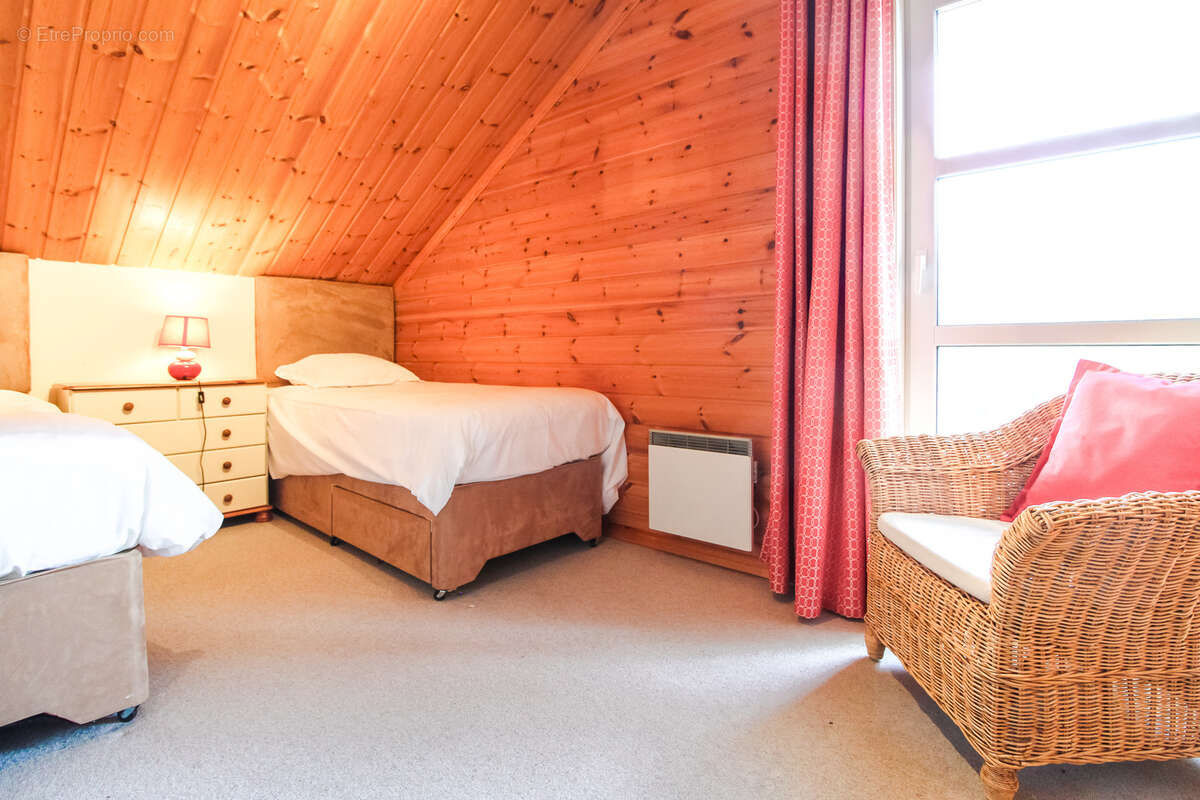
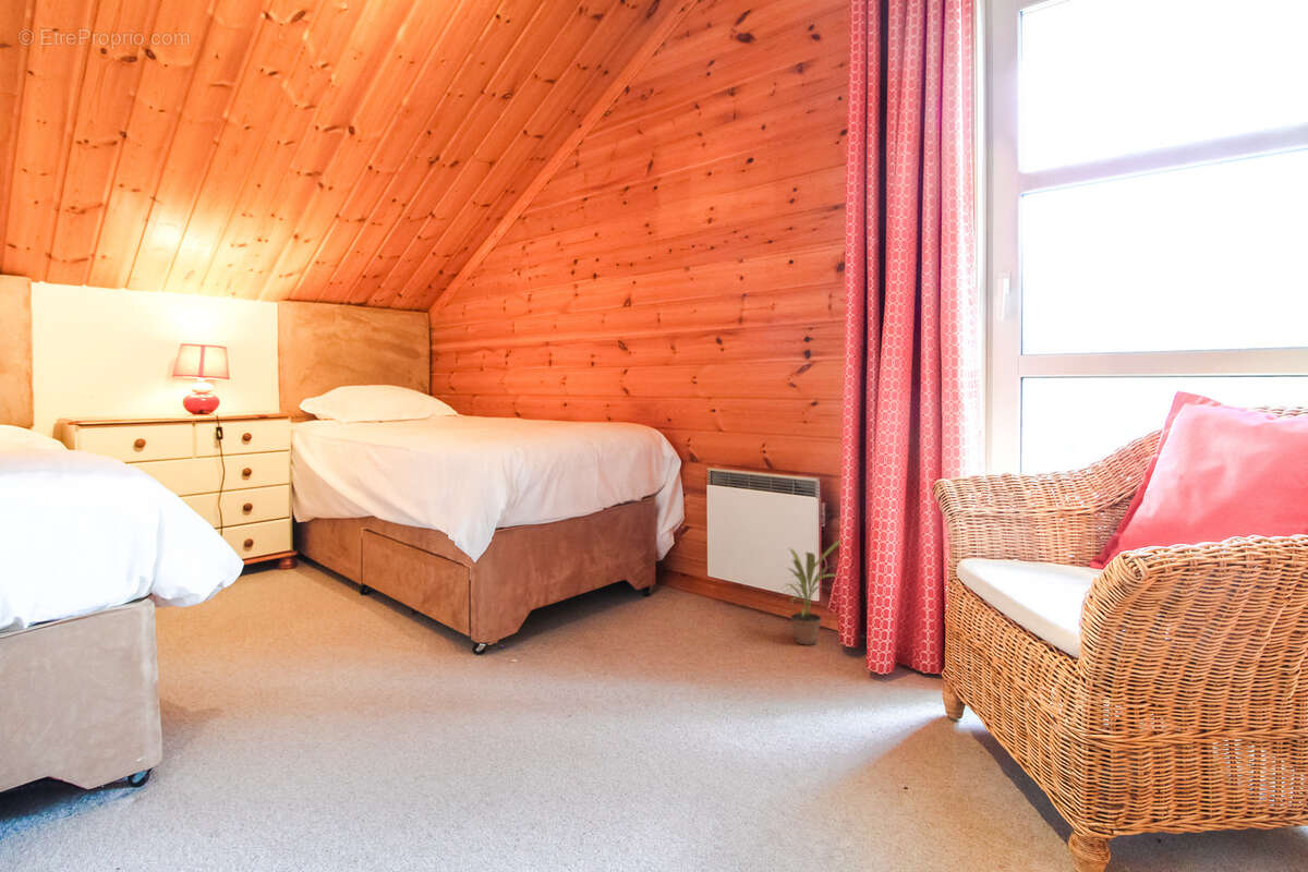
+ potted plant [778,540,841,646]
